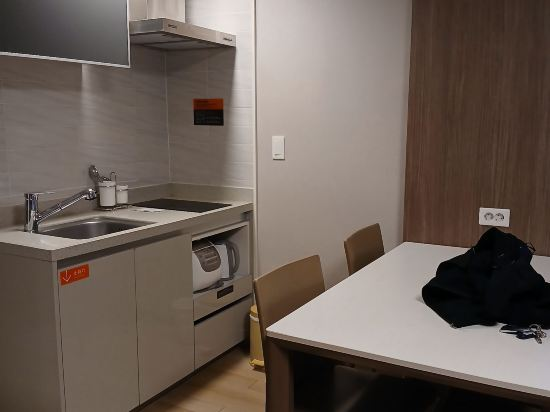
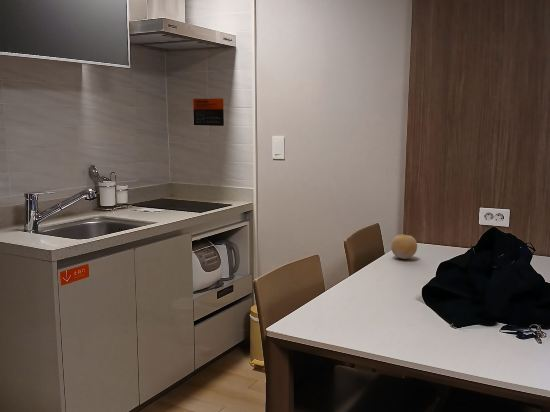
+ fruit [390,233,418,260]
